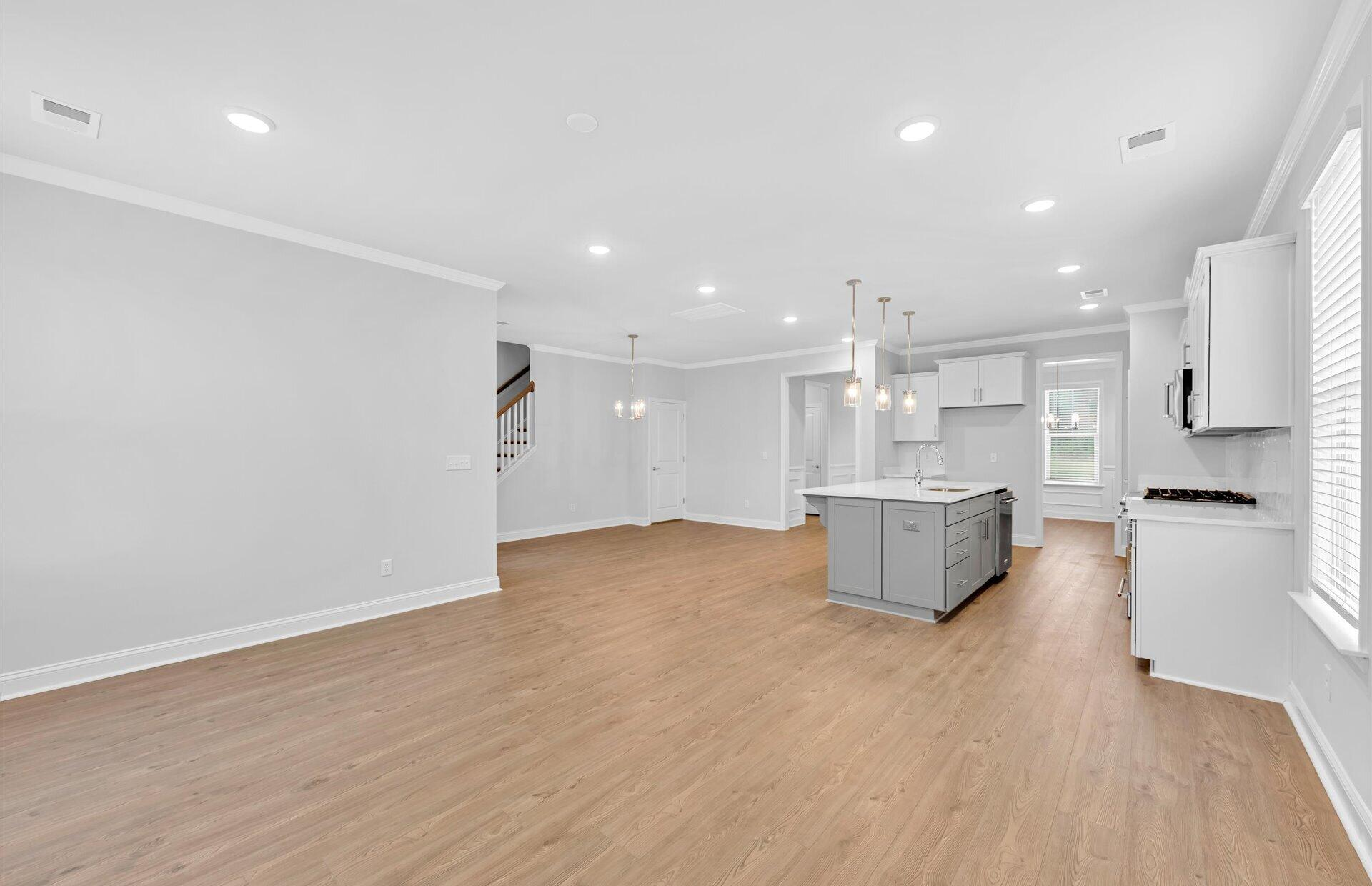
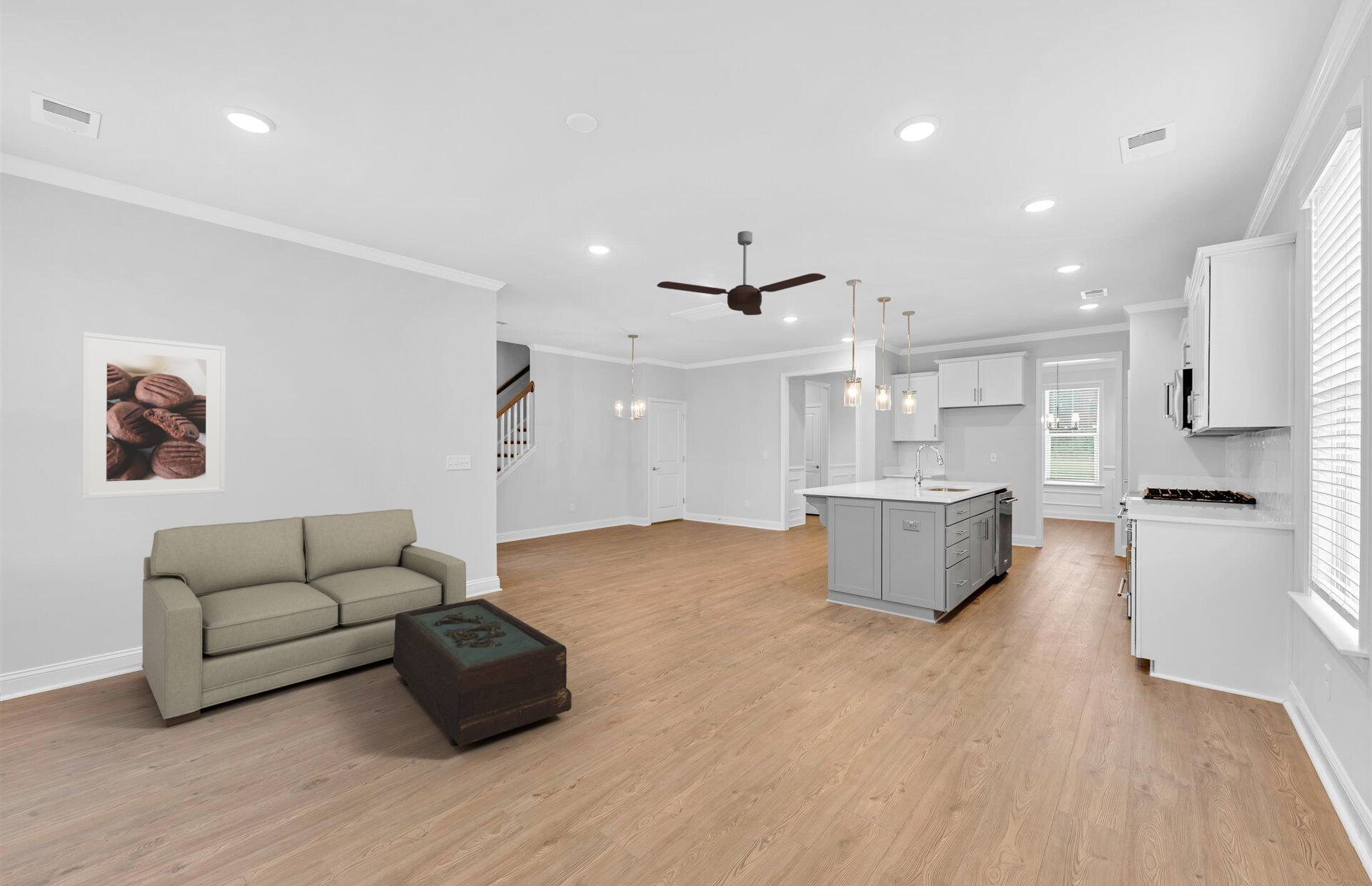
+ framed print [81,332,227,499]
+ coffee table [392,598,572,747]
+ sofa [141,509,467,727]
+ ceiling fan [657,230,827,316]
